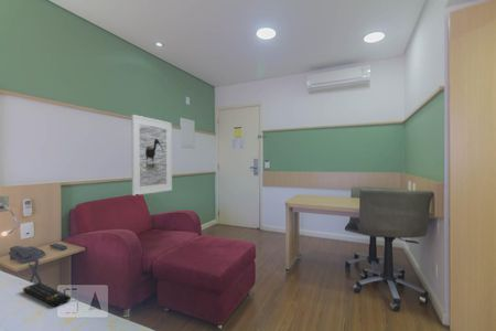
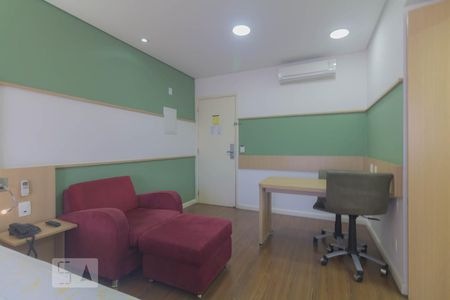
- remote control [22,281,72,308]
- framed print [130,114,173,196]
